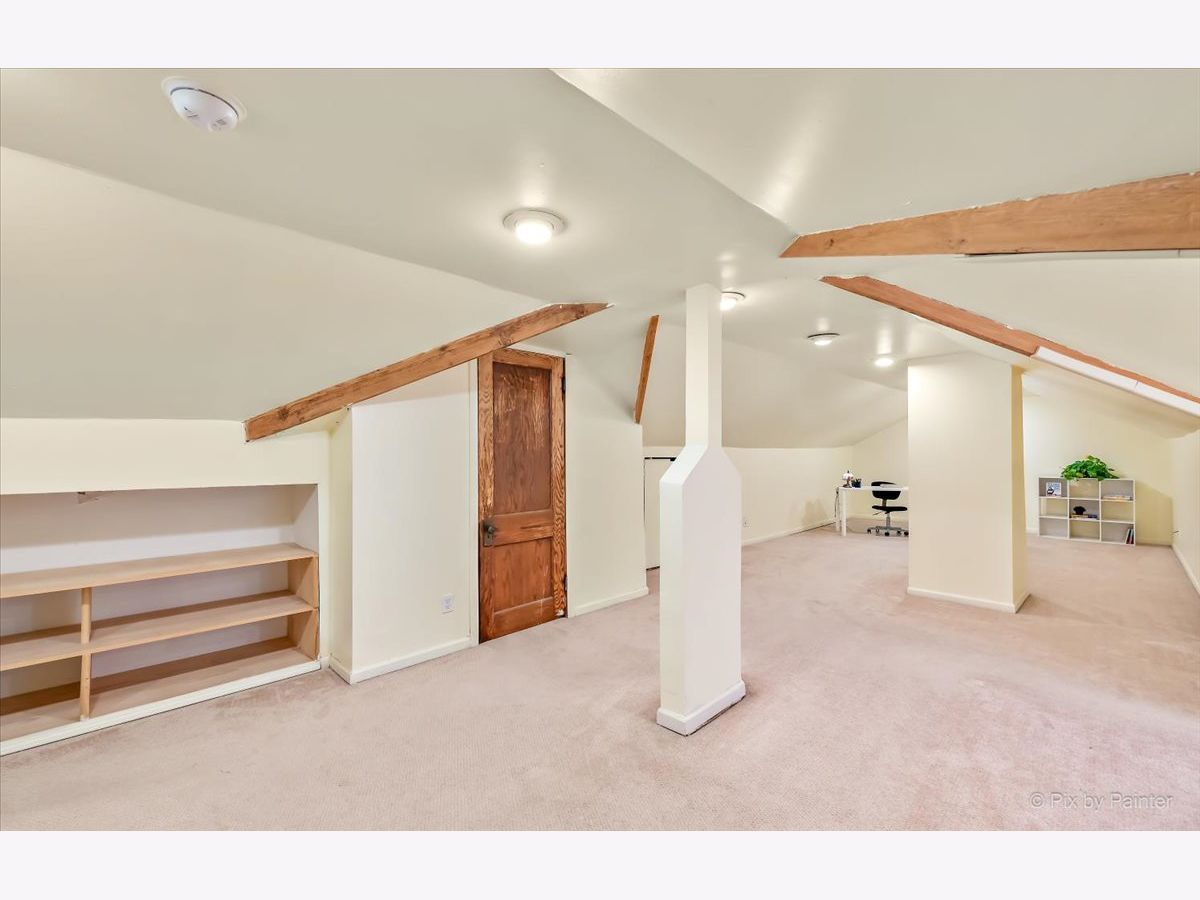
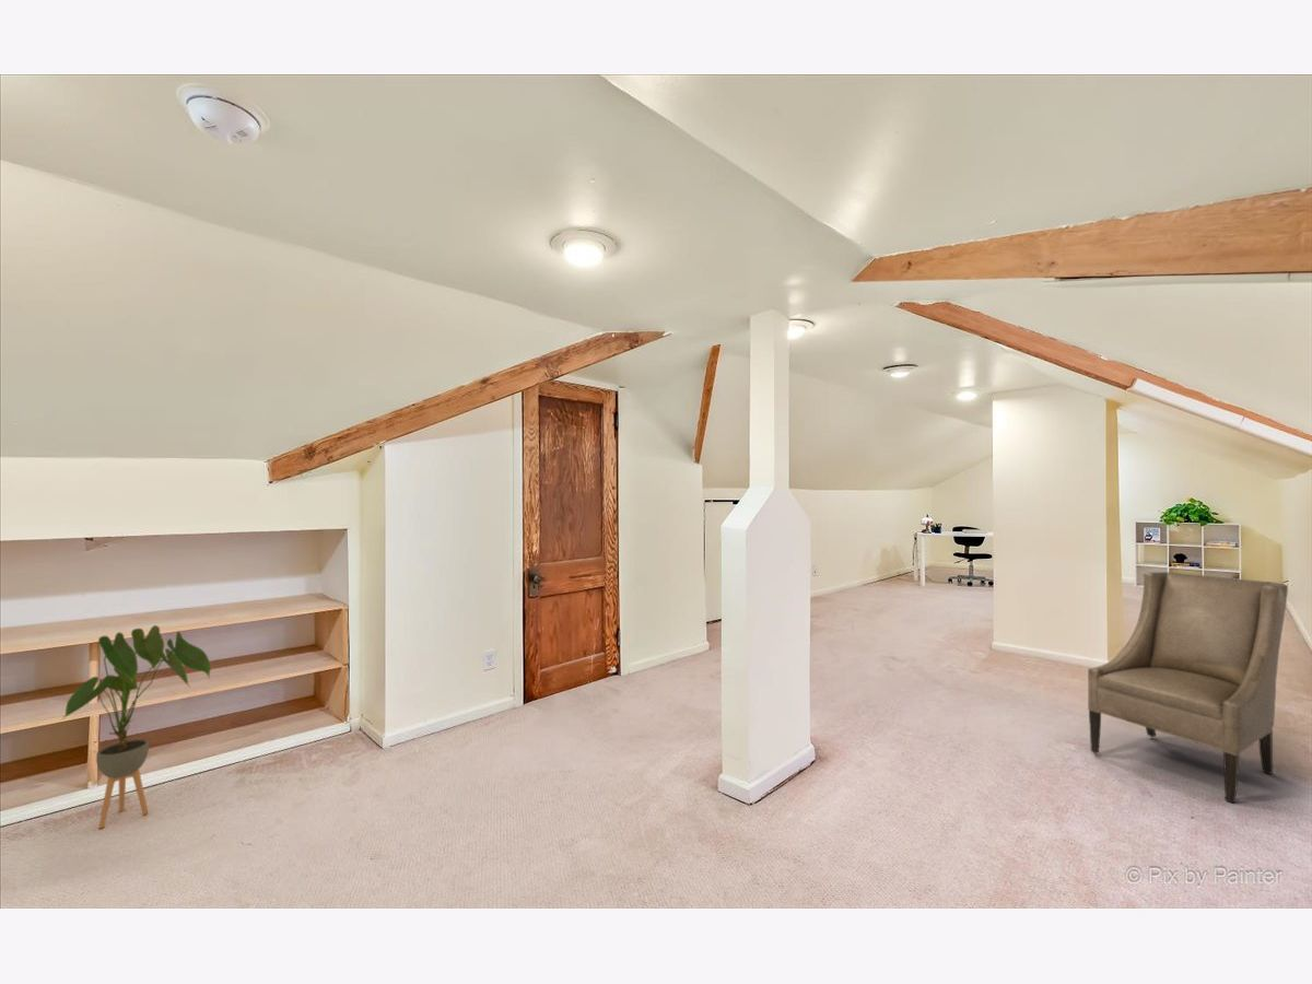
+ armchair [1087,571,1289,804]
+ house plant [61,624,212,830]
